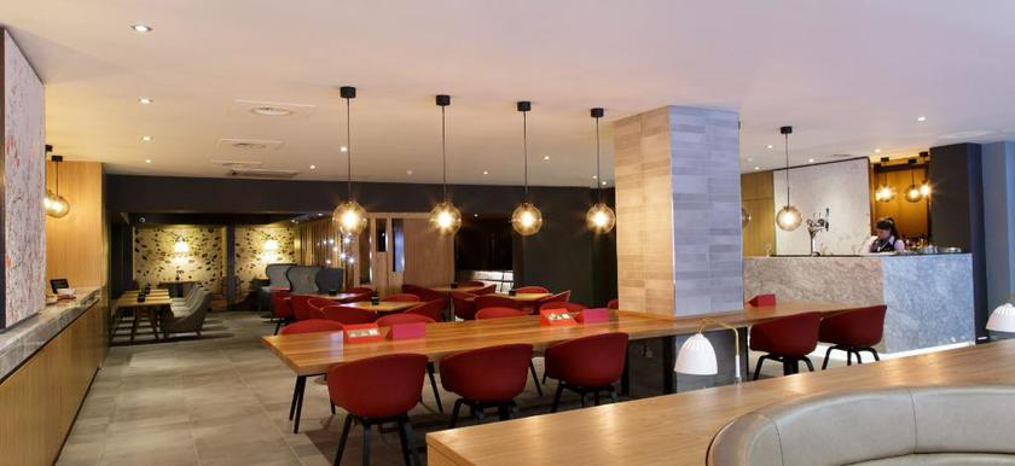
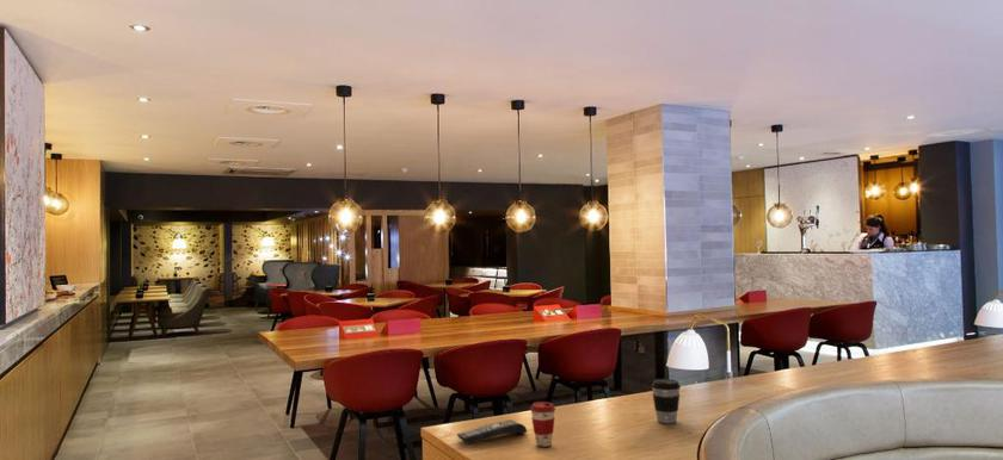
+ coffee cup [529,400,556,448]
+ coffee cup [651,378,682,424]
+ remote control [456,418,528,445]
